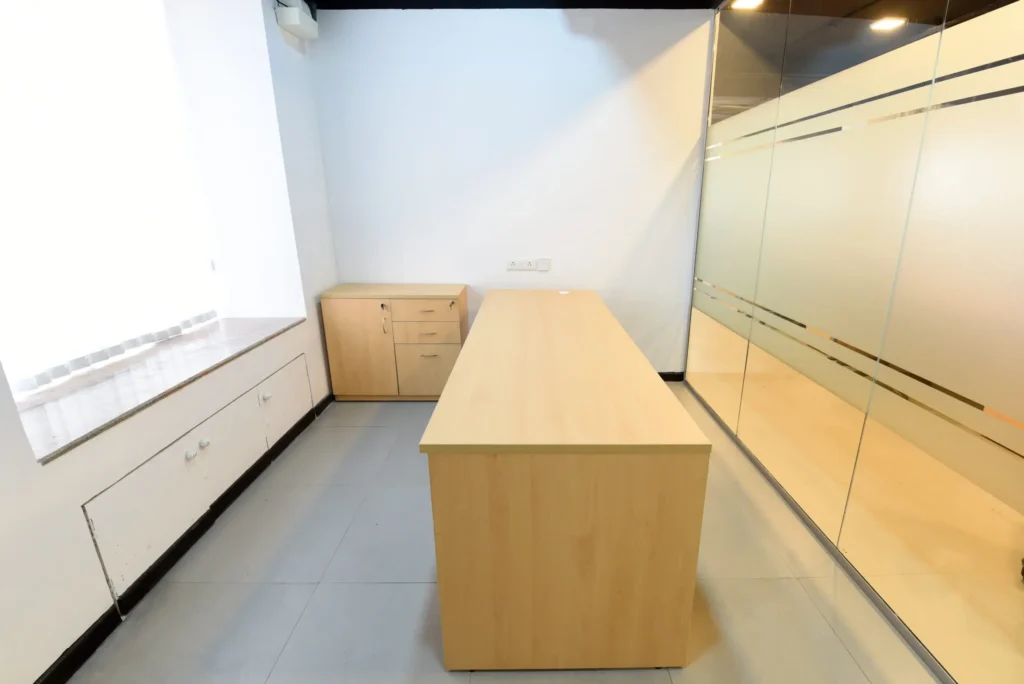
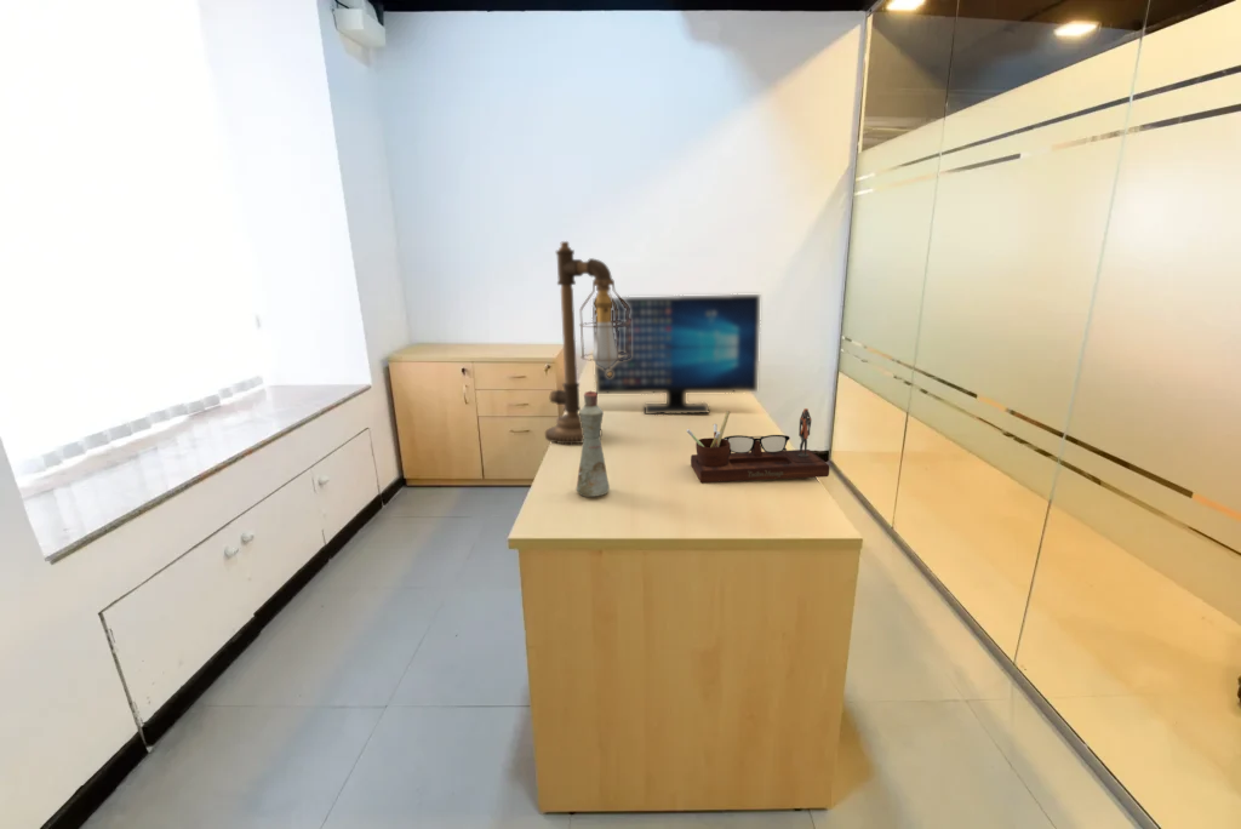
+ desk organizer [686,407,830,484]
+ bottle [576,389,611,498]
+ computer monitor [591,293,761,416]
+ desk lamp [544,240,630,445]
